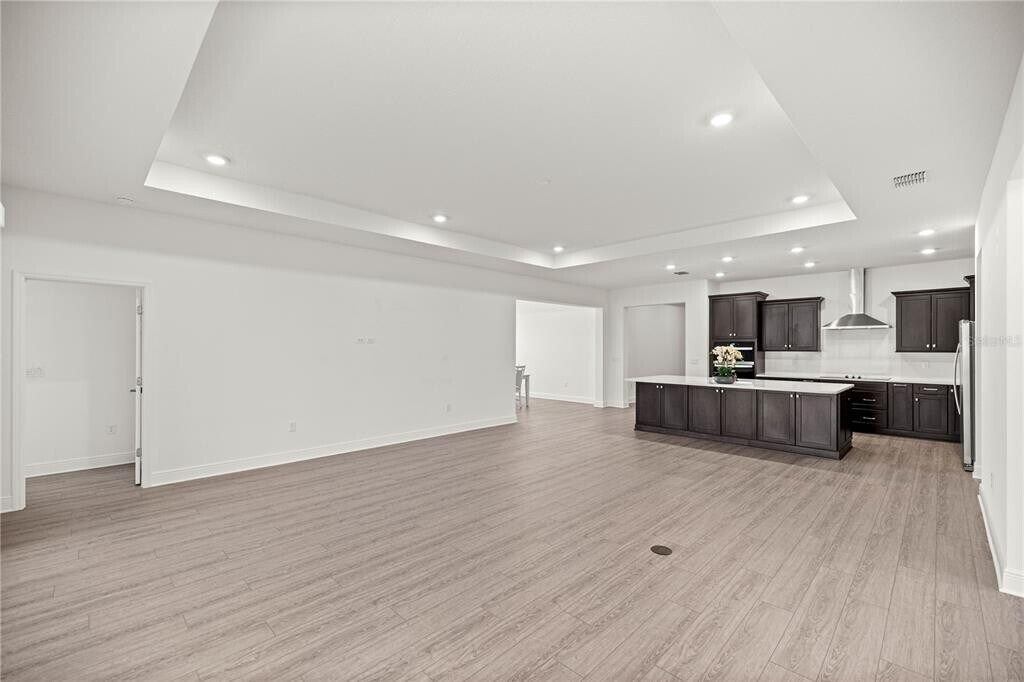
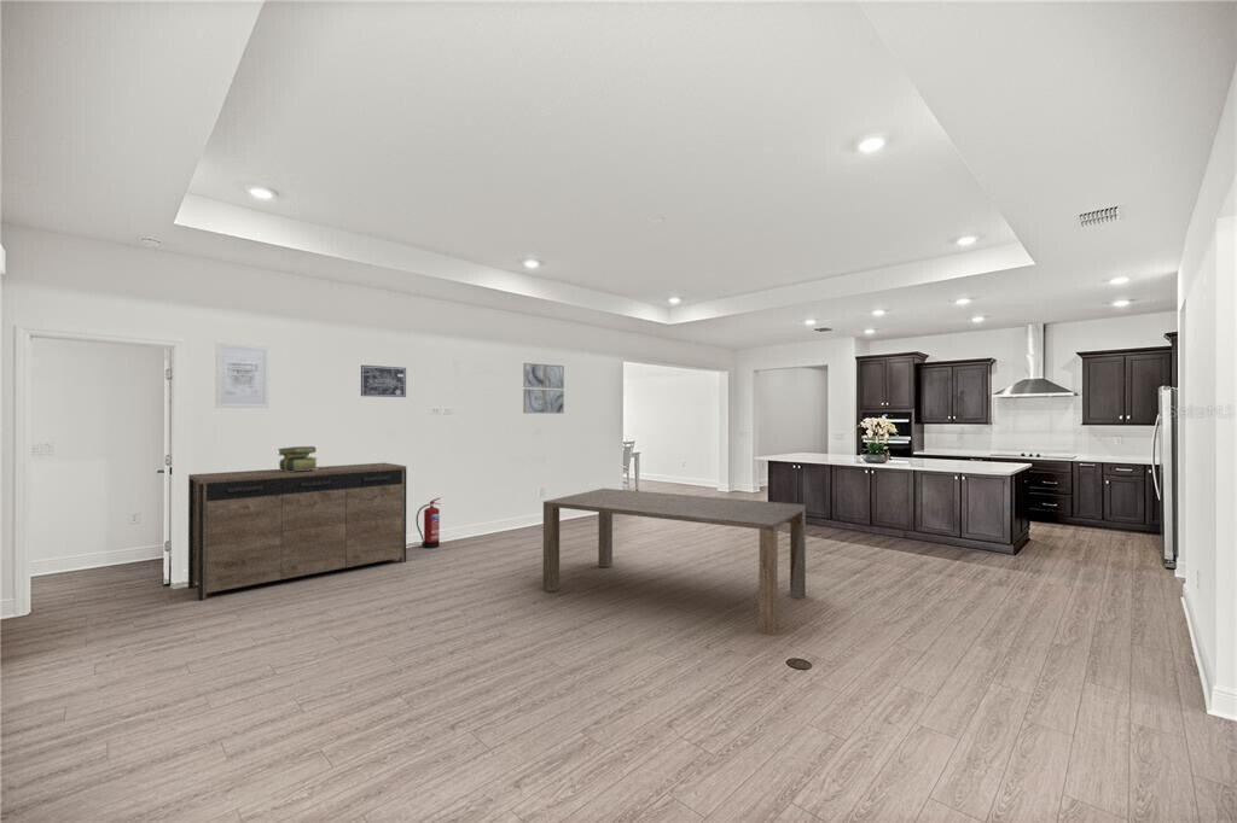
+ wall art [214,343,269,409]
+ wall art [360,364,407,398]
+ dining table [542,488,807,637]
+ fire extinguisher [416,497,441,549]
+ wall art [522,362,565,414]
+ sideboard [187,462,407,602]
+ stack of books [277,445,319,472]
